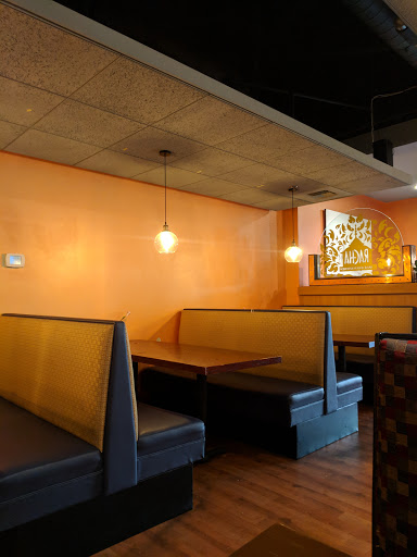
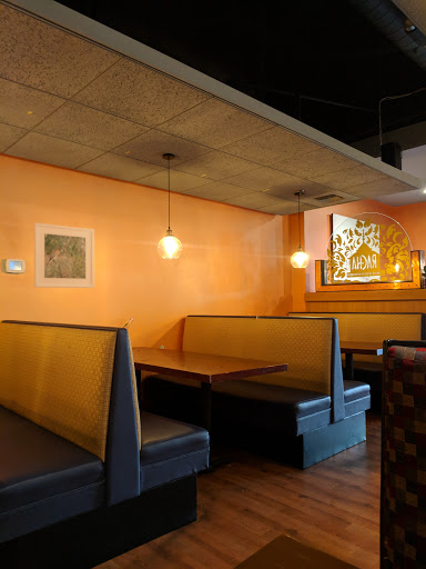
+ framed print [33,222,95,289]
